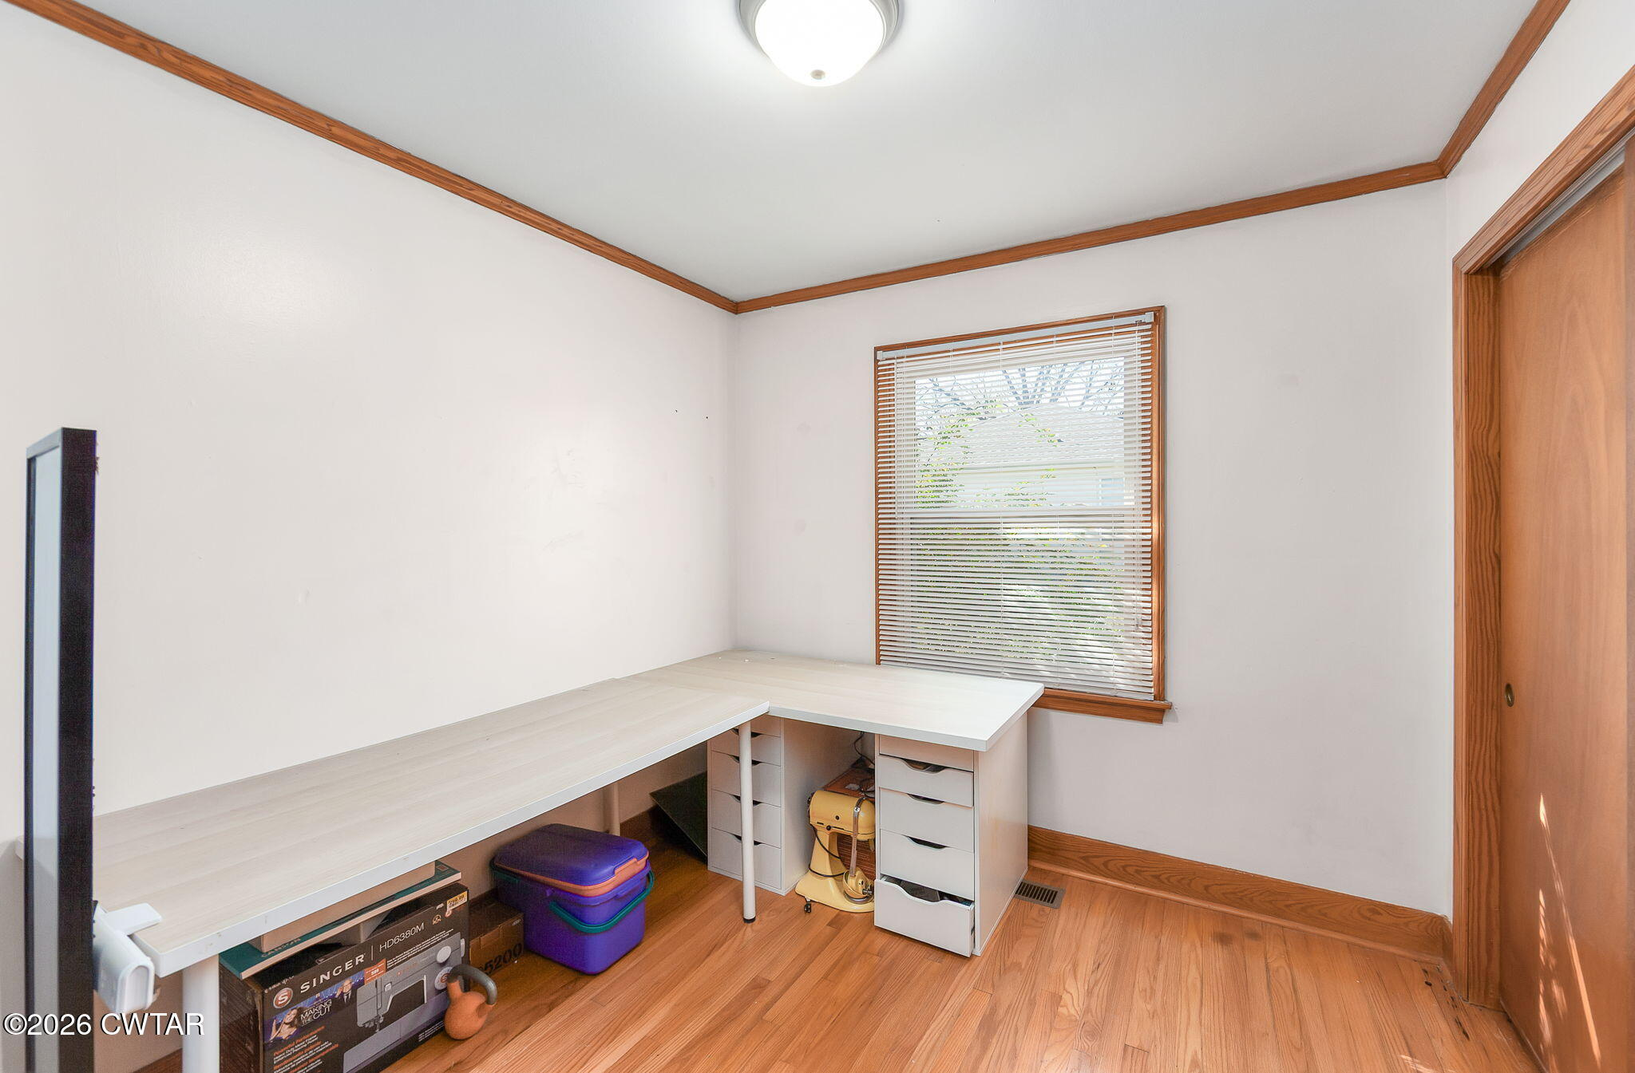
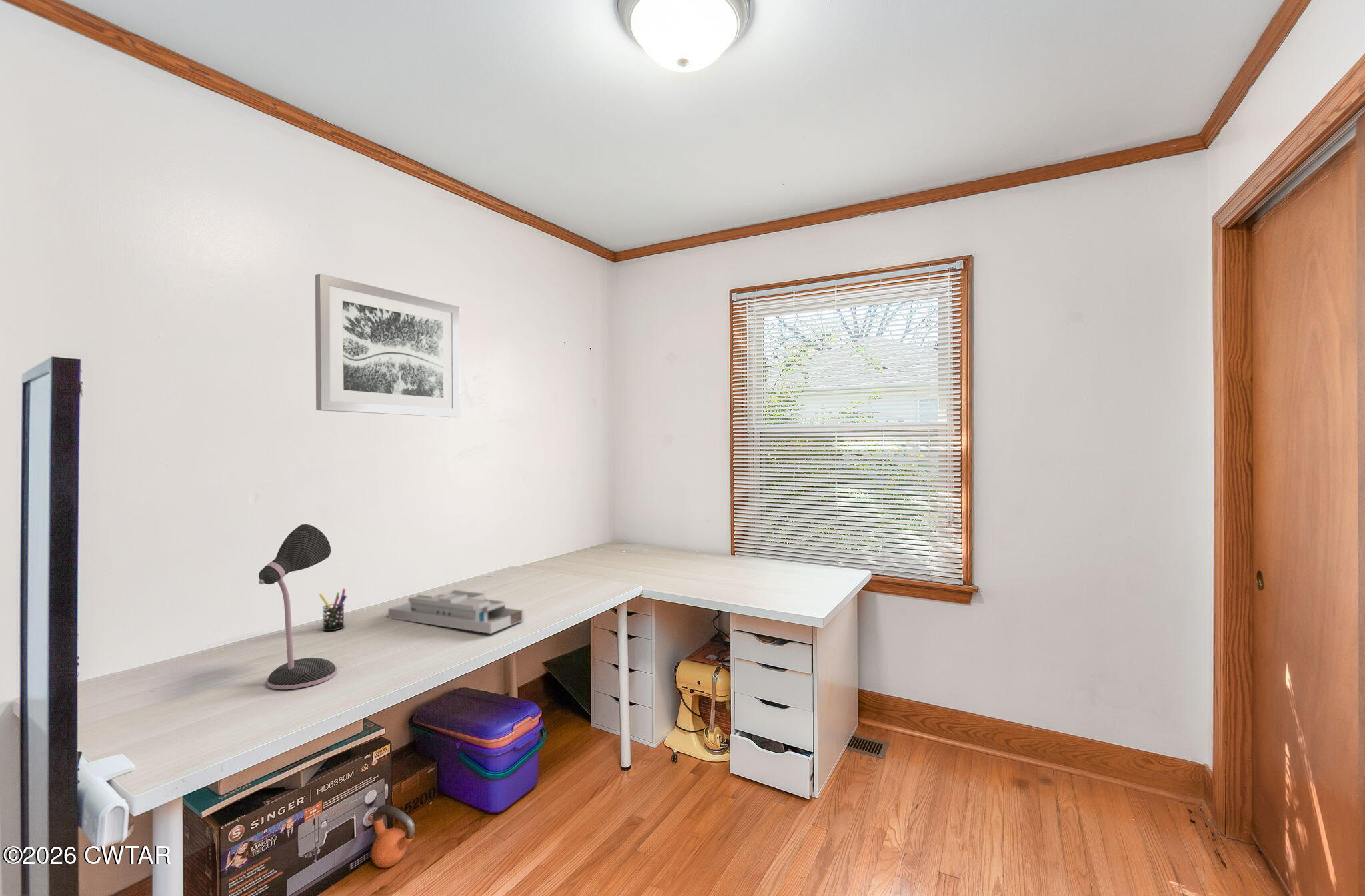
+ desk organizer [387,589,525,634]
+ pen holder [319,588,347,632]
+ wall art [315,273,461,418]
+ desk lamp [258,524,337,690]
